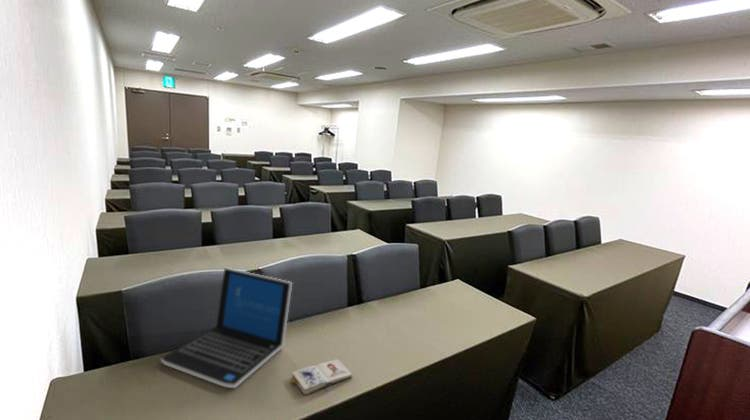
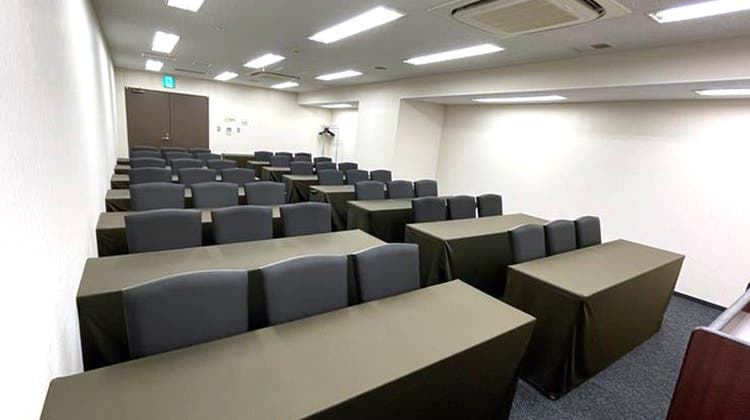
- paperback book [288,358,353,396]
- laptop [160,267,293,389]
